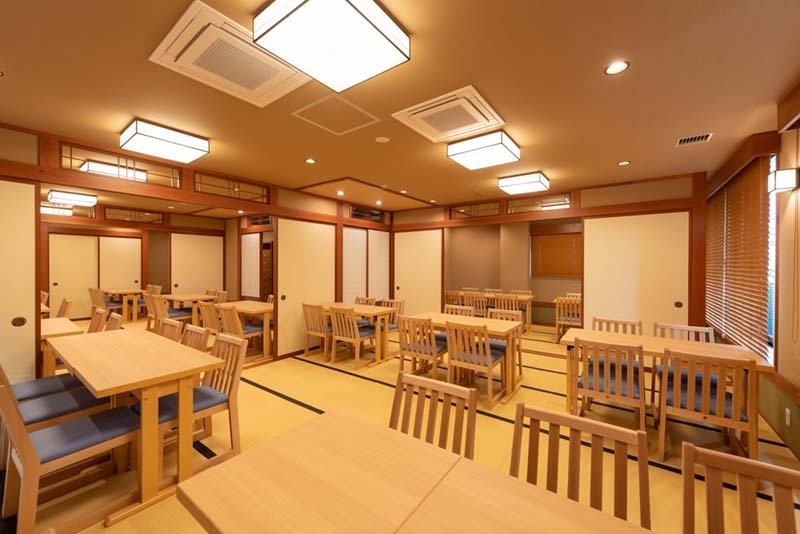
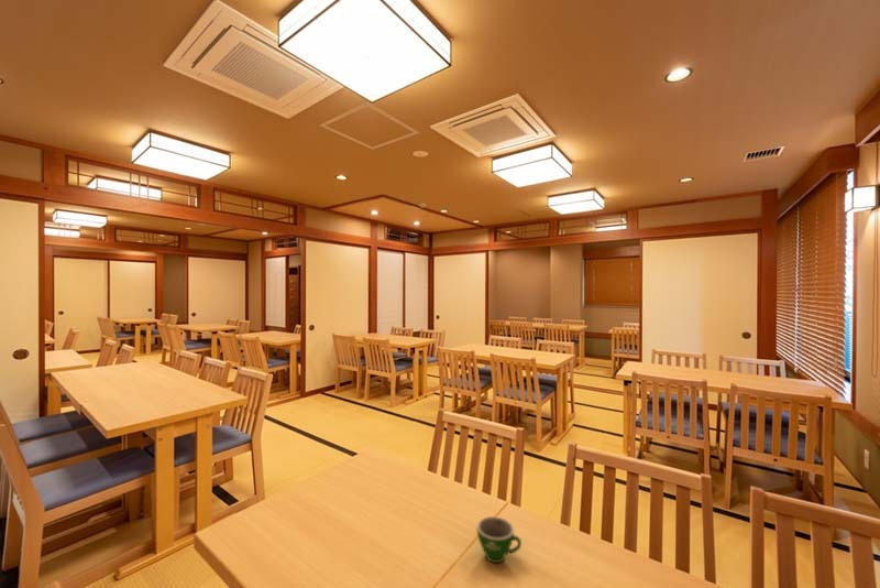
+ teacup [475,515,522,564]
